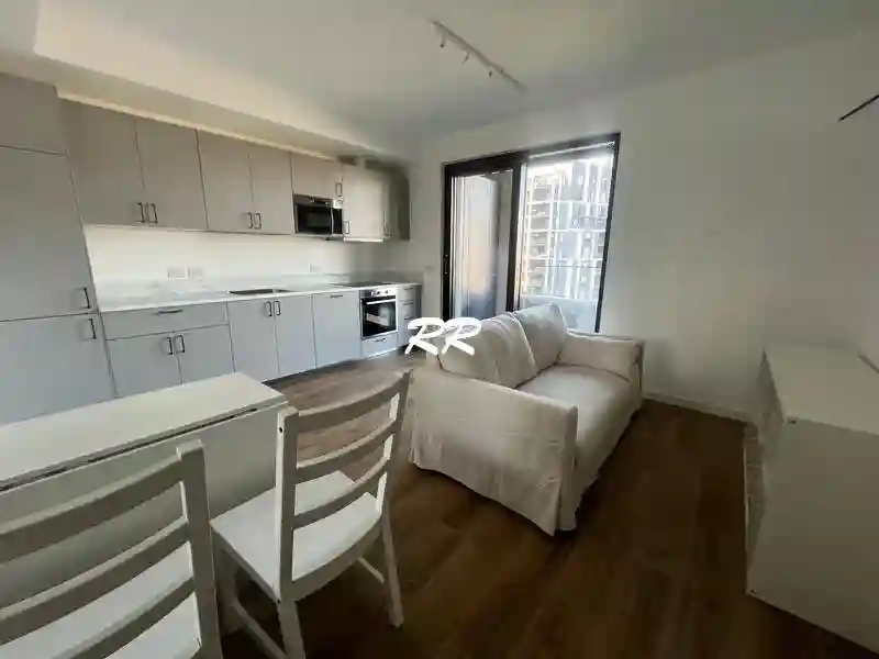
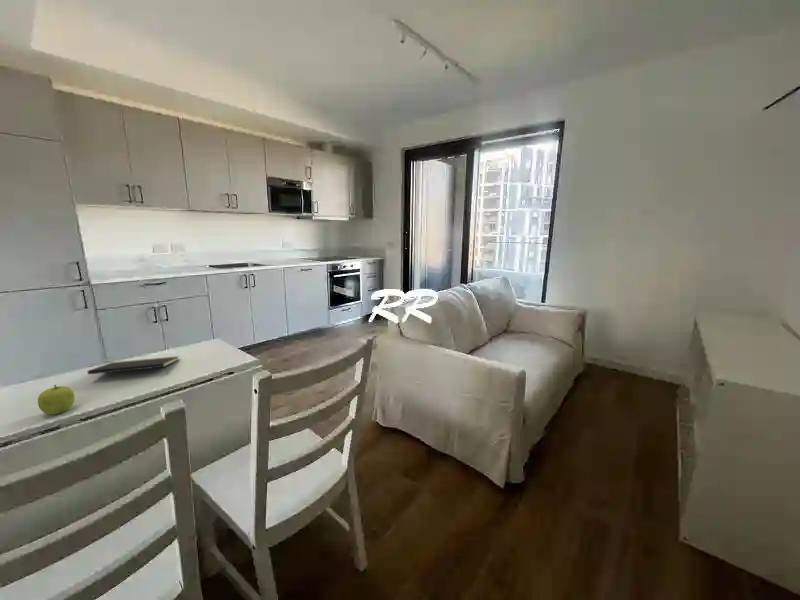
+ fruit [37,384,76,416]
+ notepad [87,355,180,376]
